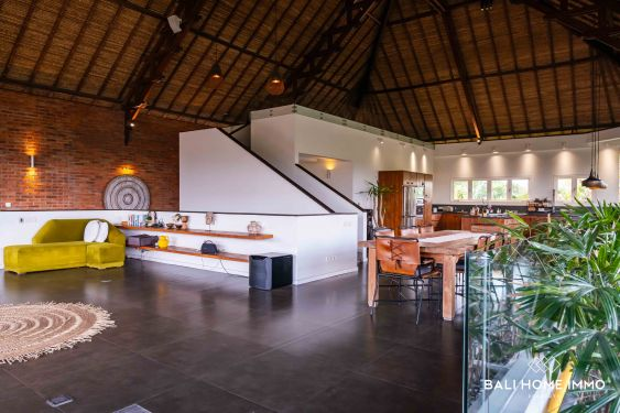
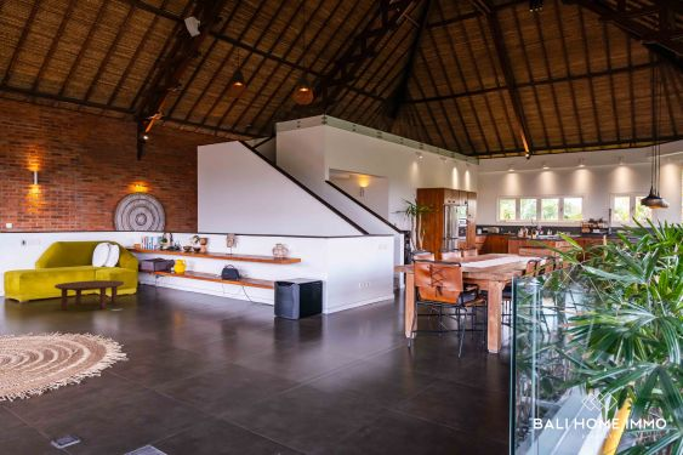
+ coffee table [53,279,125,311]
